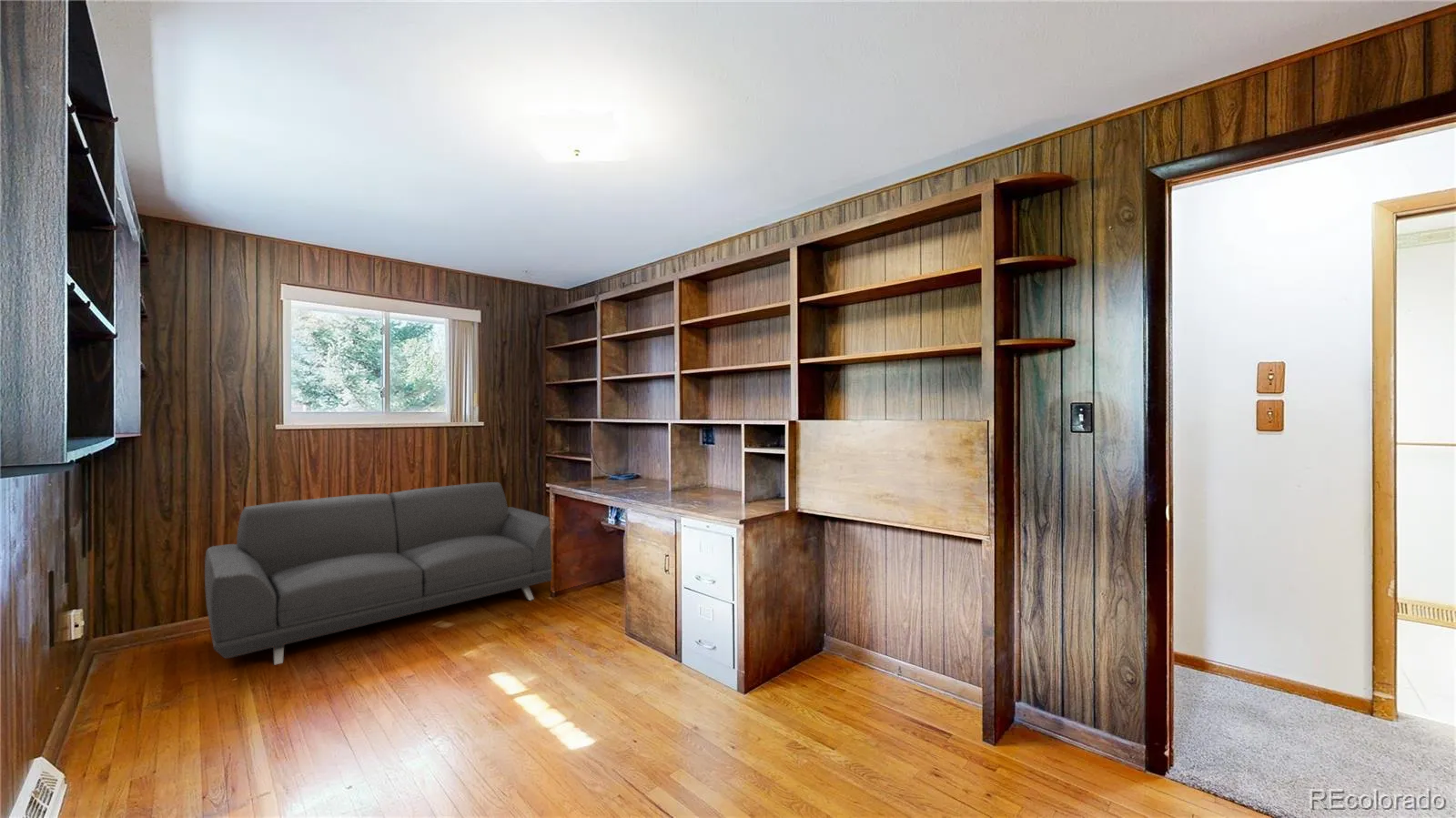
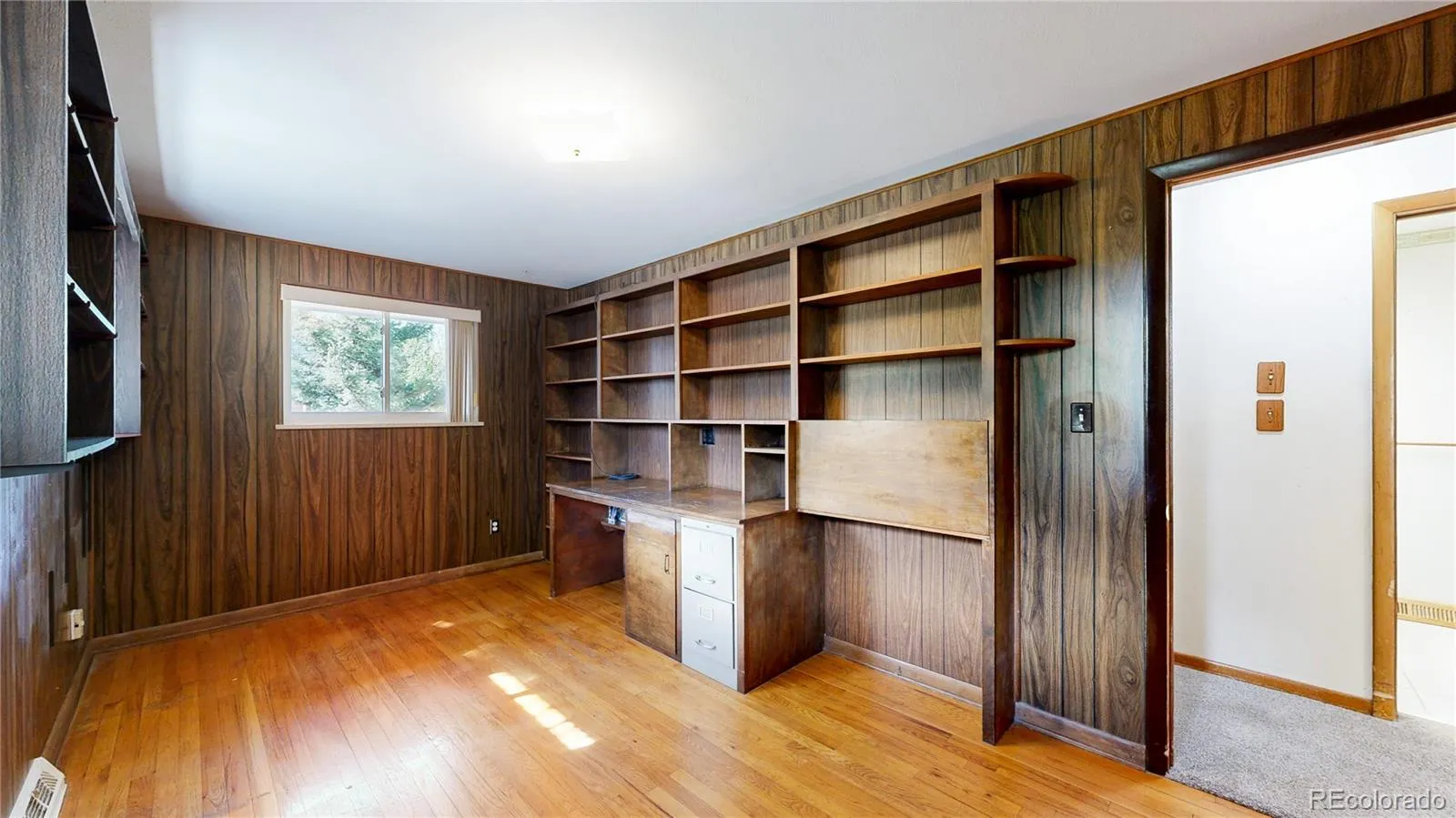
- sofa [204,481,552,666]
